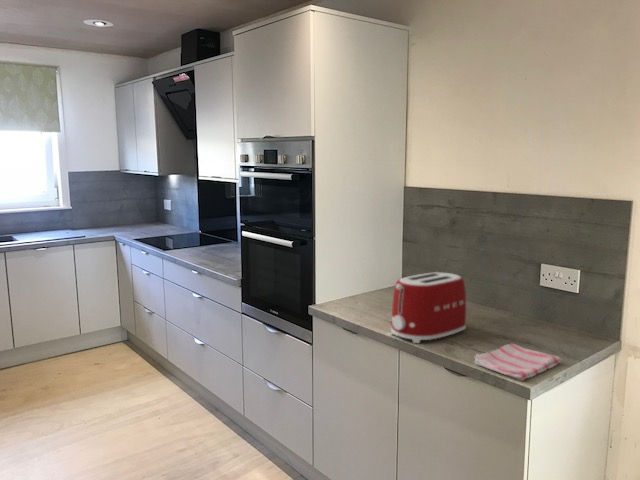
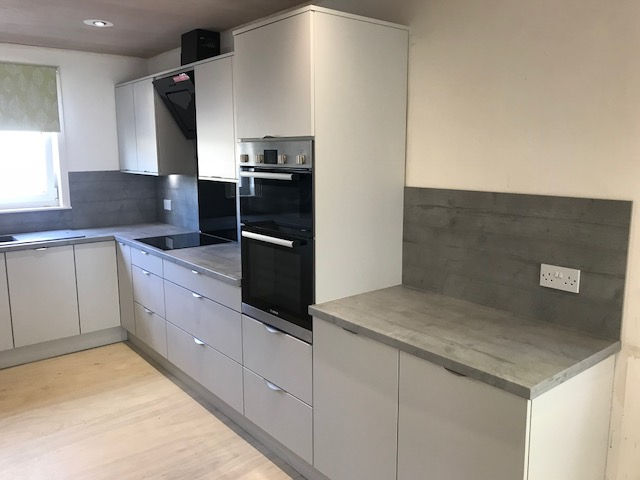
- dish towel [473,343,562,382]
- toaster [390,271,467,344]
